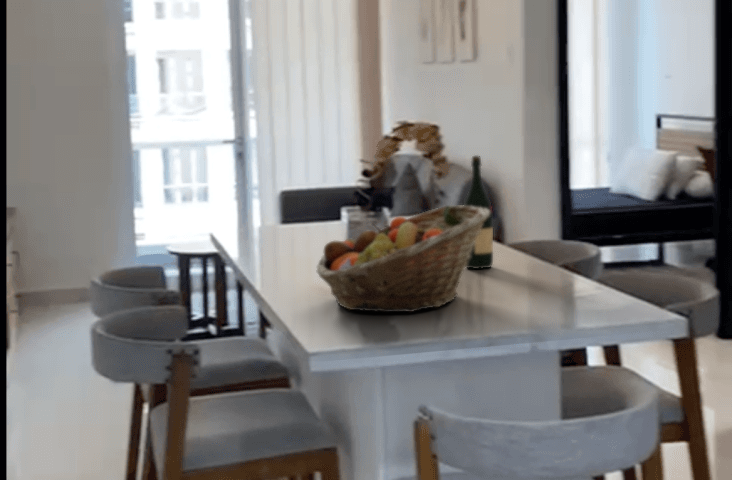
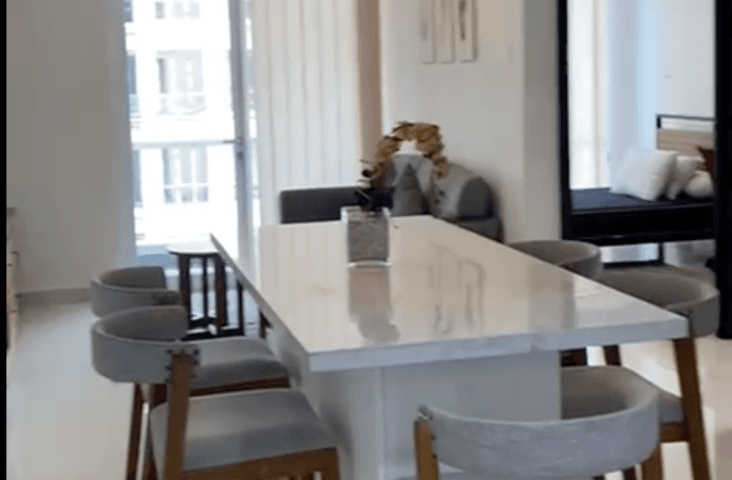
- wine bottle [463,154,494,270]
- fruit basket [315,204,490,313]
